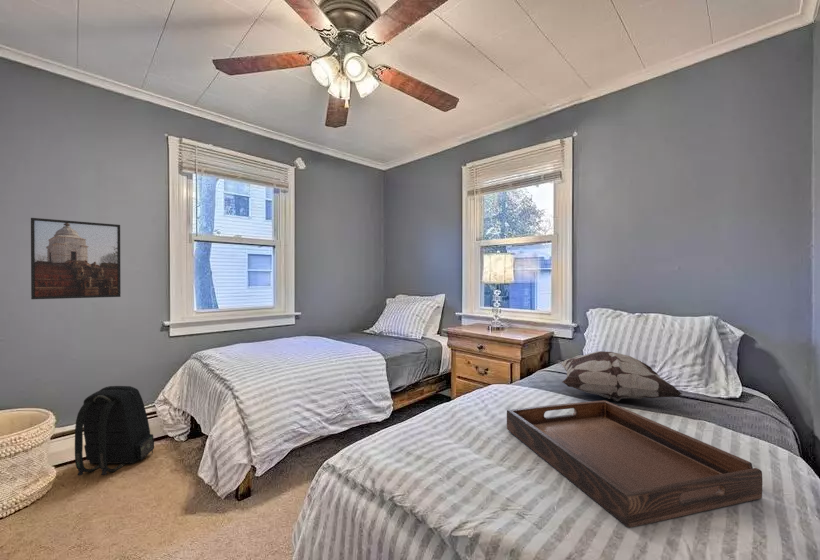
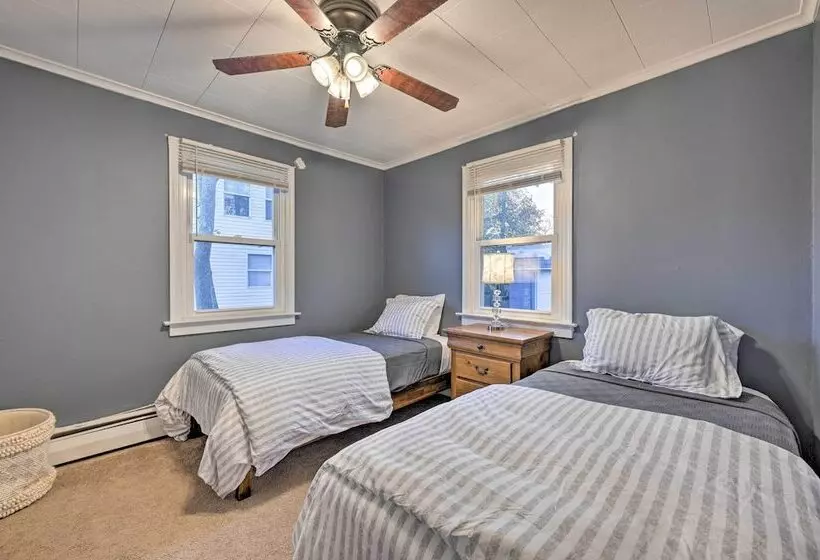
- serving tray [506,399,763,528]
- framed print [30,217,122,300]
- decorative pillow [554,350,683,402]
- backpack [74,385,155,476]
